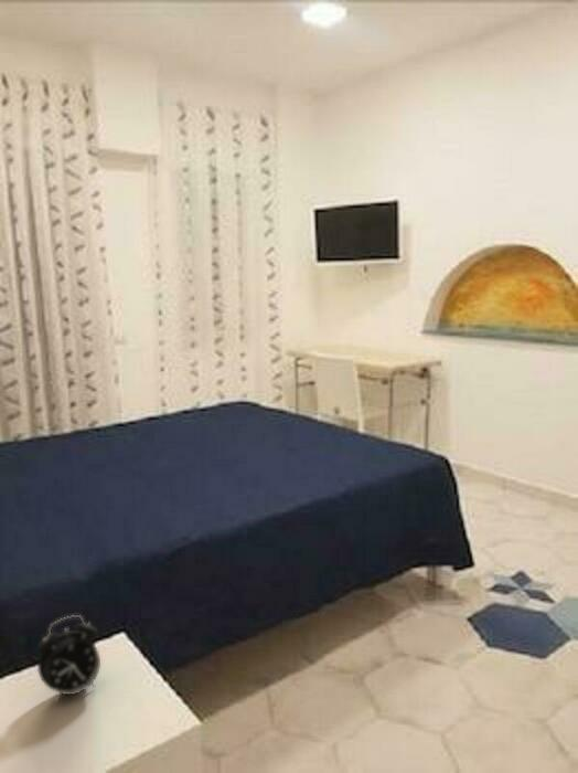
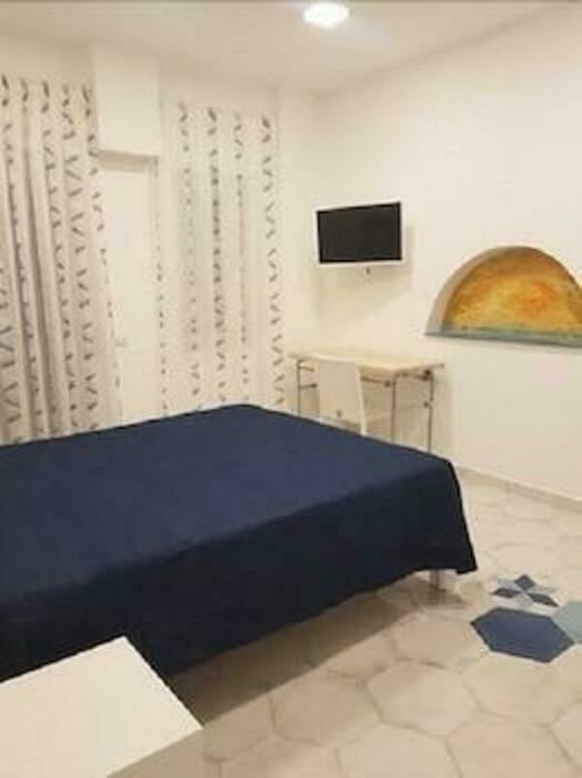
- alarm clock [36,614,101,705]
